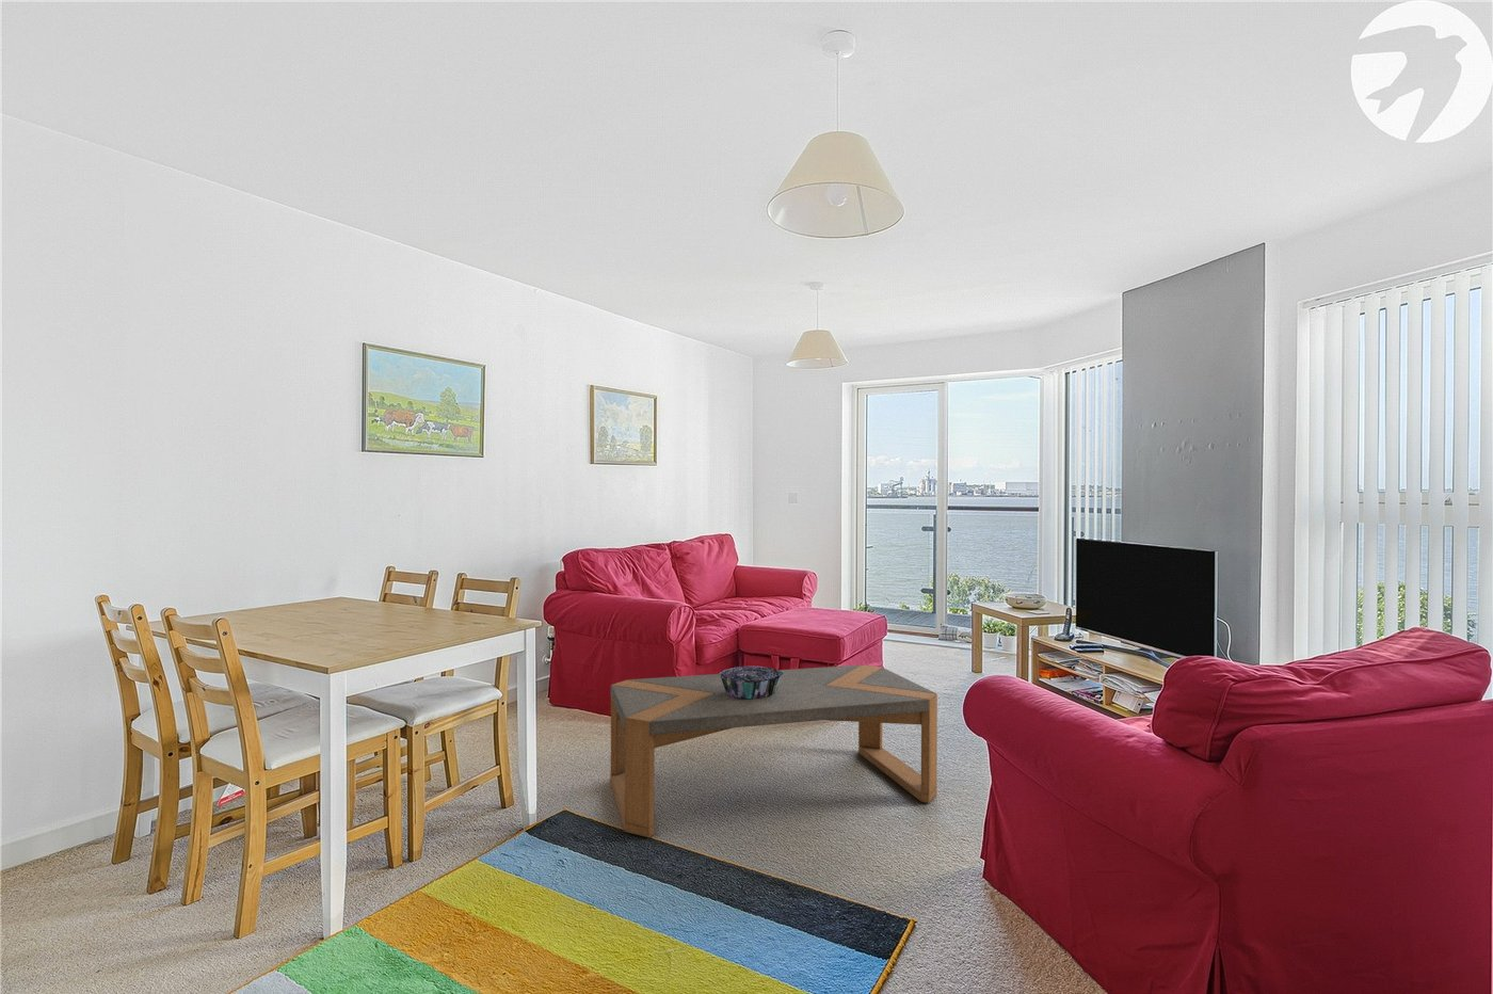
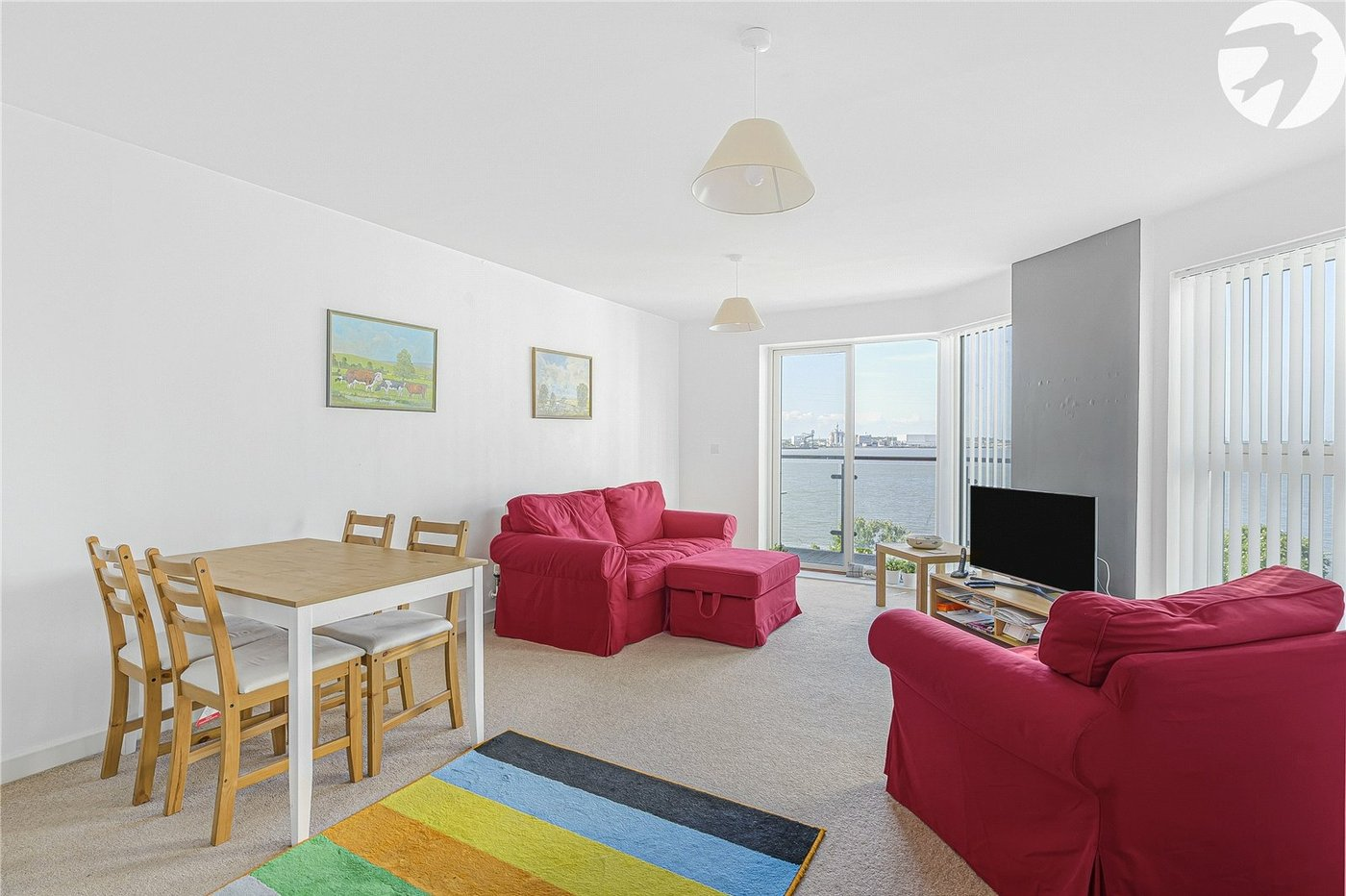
- coffee table [609,665,938,839]
- decorative bowl [719,666,783,700]
